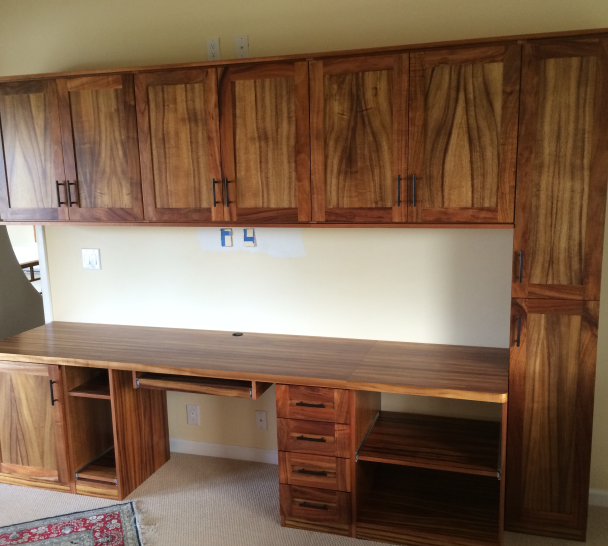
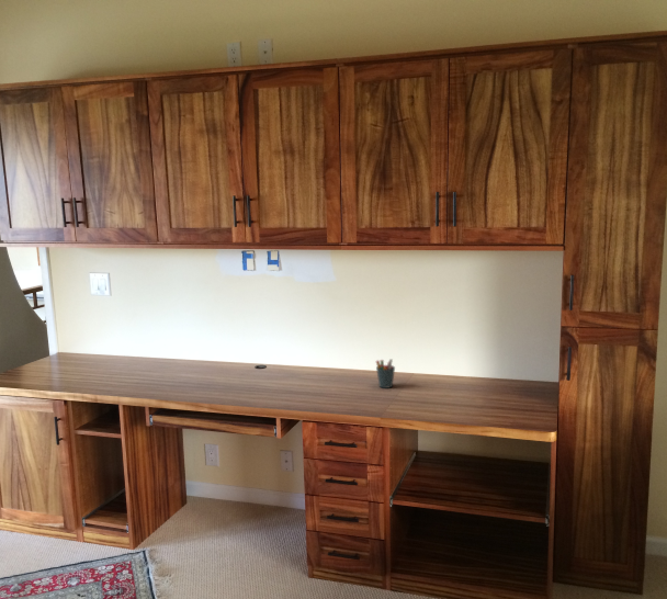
+ pen holder [375,358,396,389]
